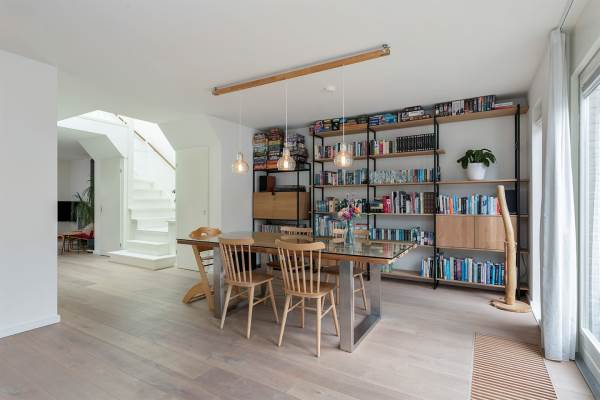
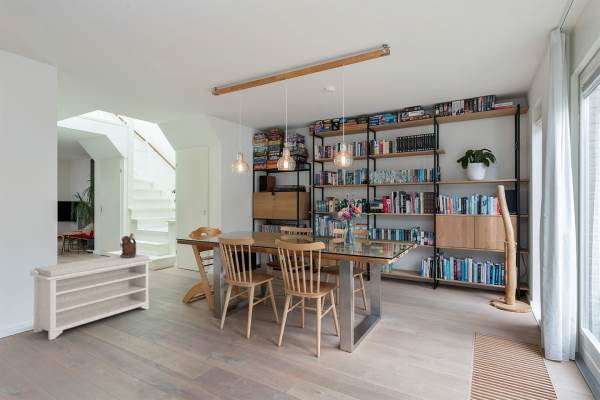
+ bench [29,253,153,341]
+ ceramic vessel [119,233,137,258]
